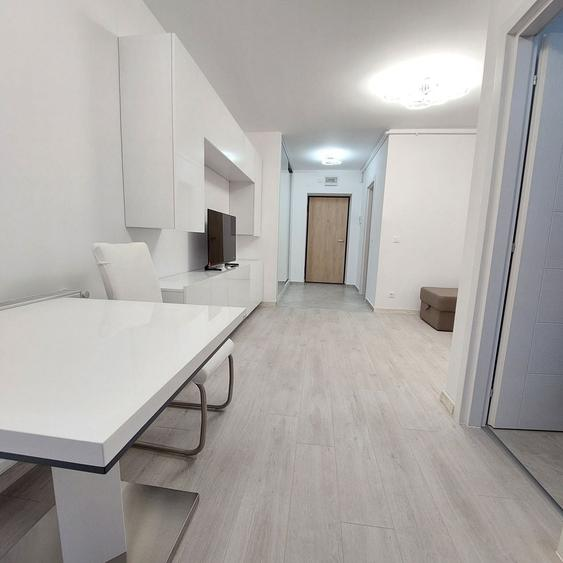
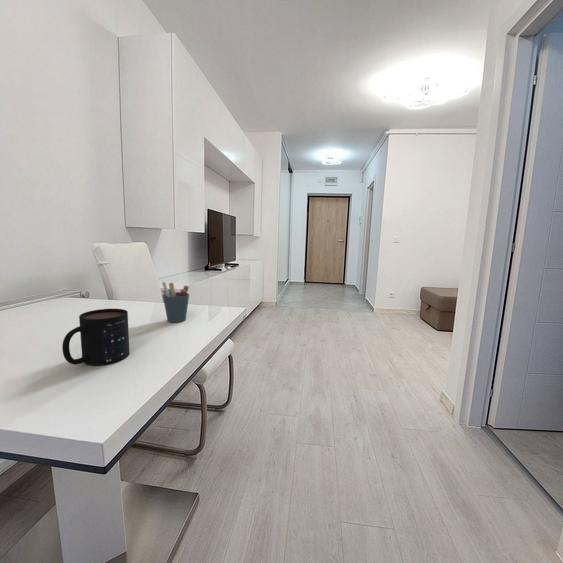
+ mug [61,308,131,366]
+ pen holder [161,281,190,323]
